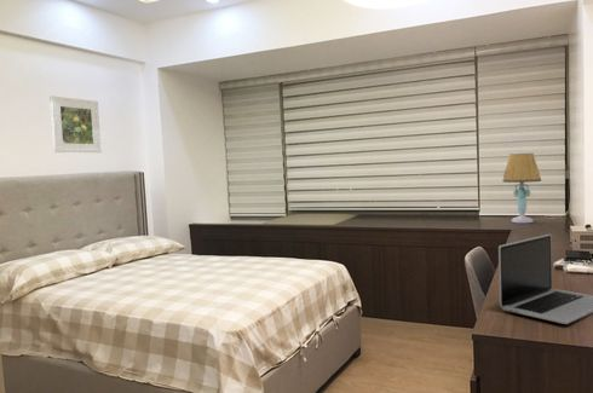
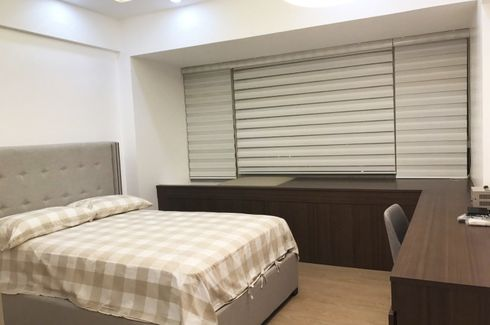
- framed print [48,94,103,154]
- table lamp [501,152,542,224]
- laptop [497,233,593,325]
